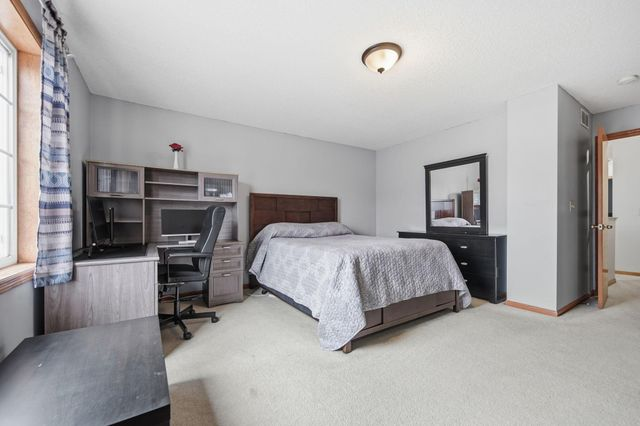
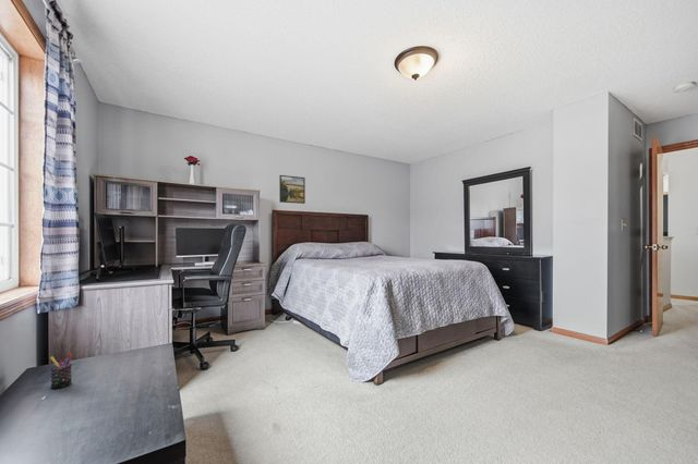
+ pen holder [49,352,73,390]
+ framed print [278,174,306,205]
